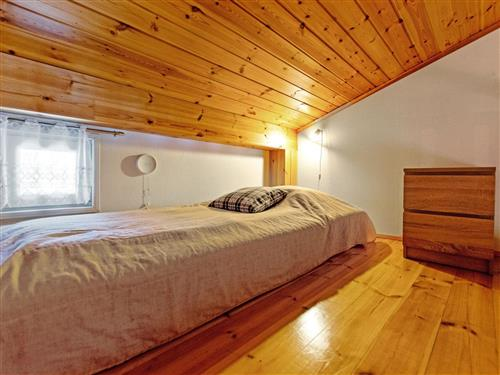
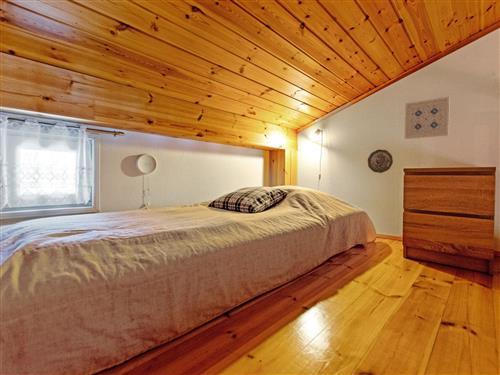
+ decorative plate [367,149,394,174]
+ wall art [404,96,451,140]
